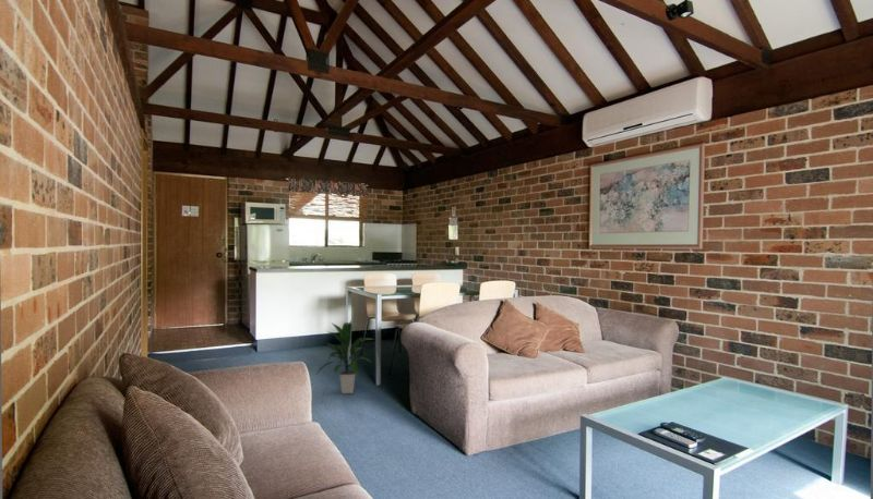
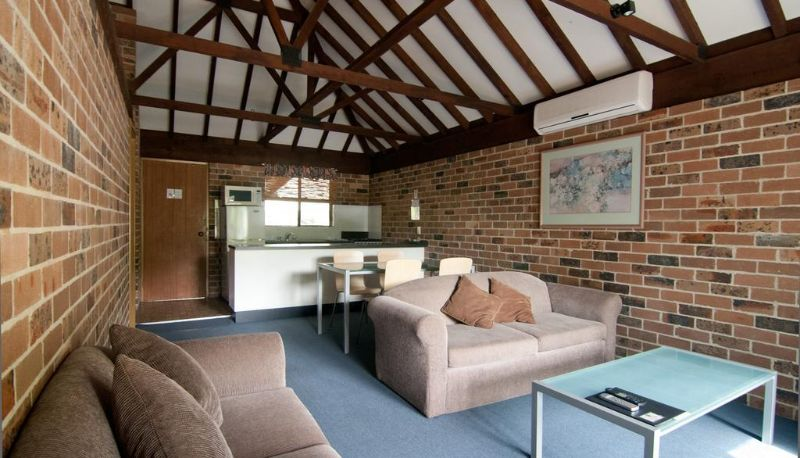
- indoor plant [316,319,374,394]
